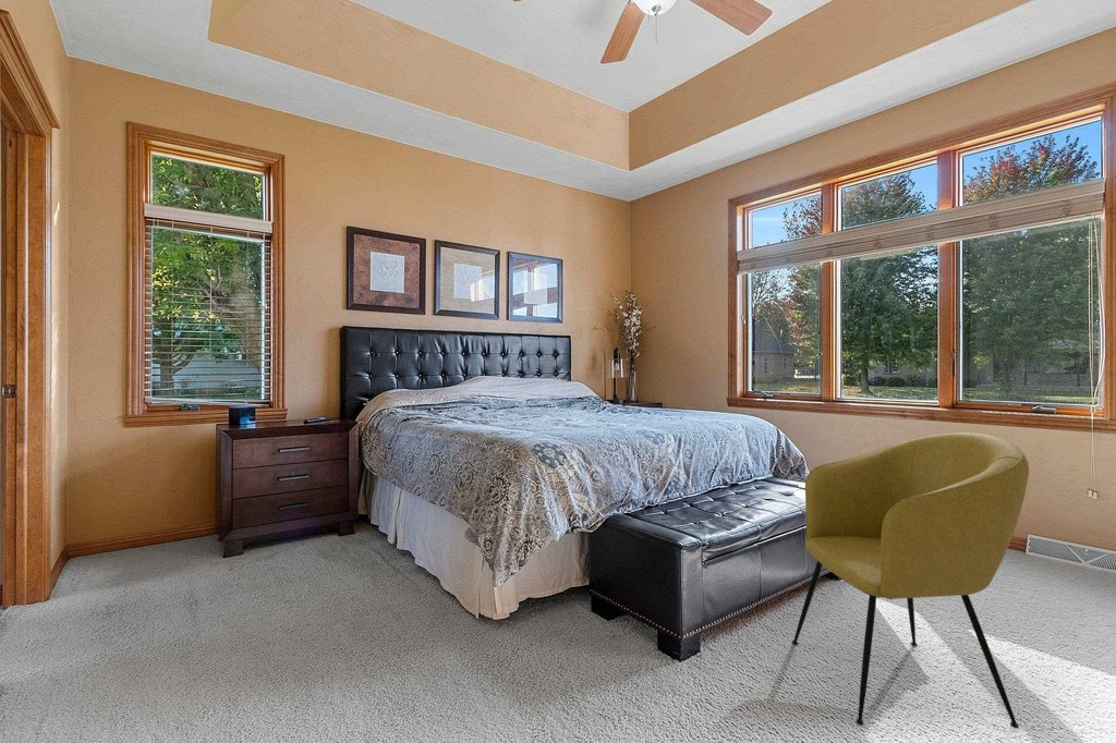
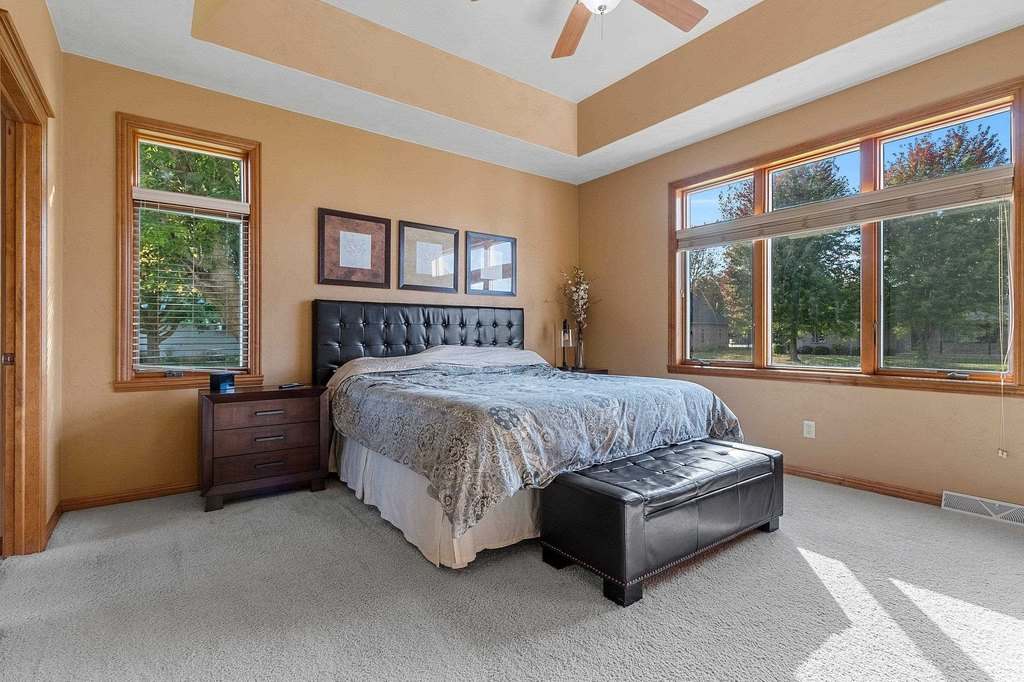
- armchair [791,431,1030,729]
